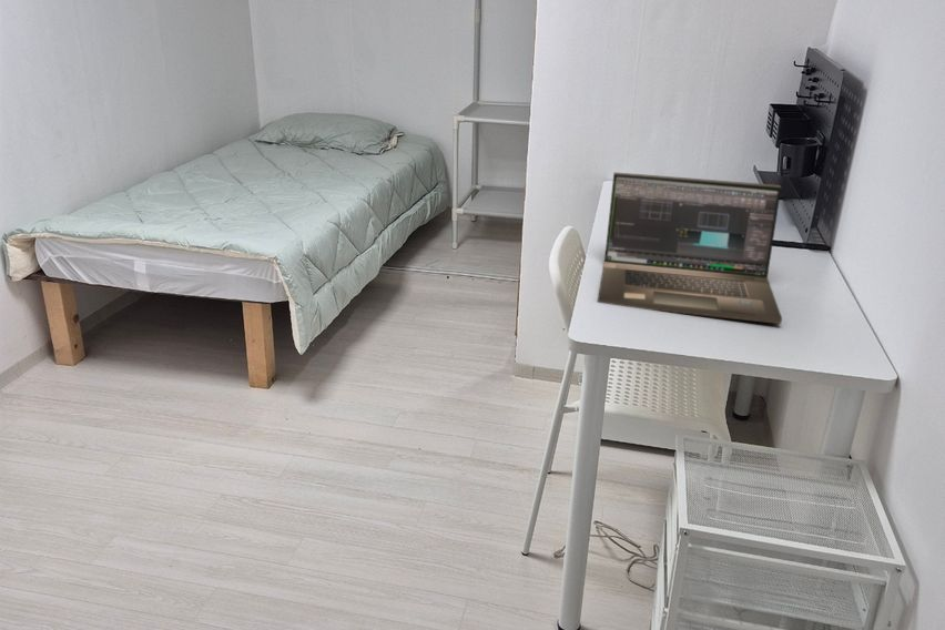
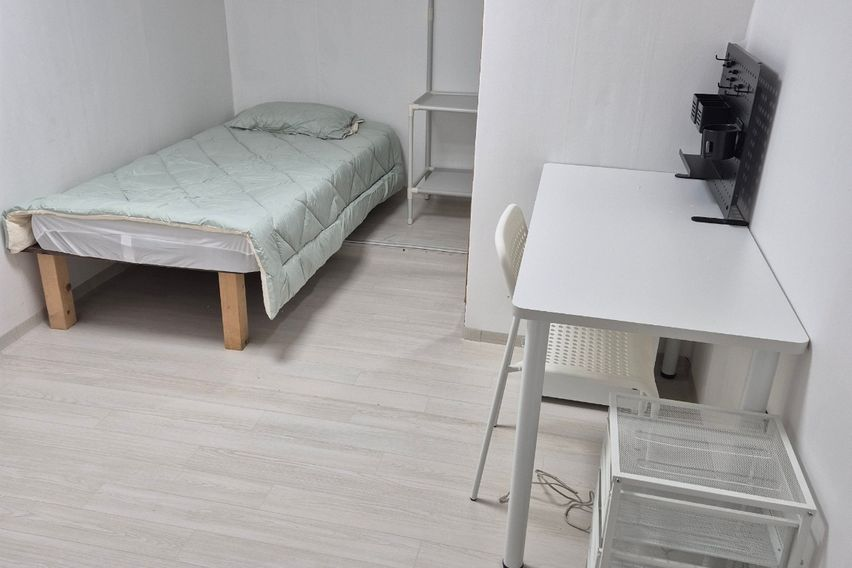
- laptop [597,171,783,325]
